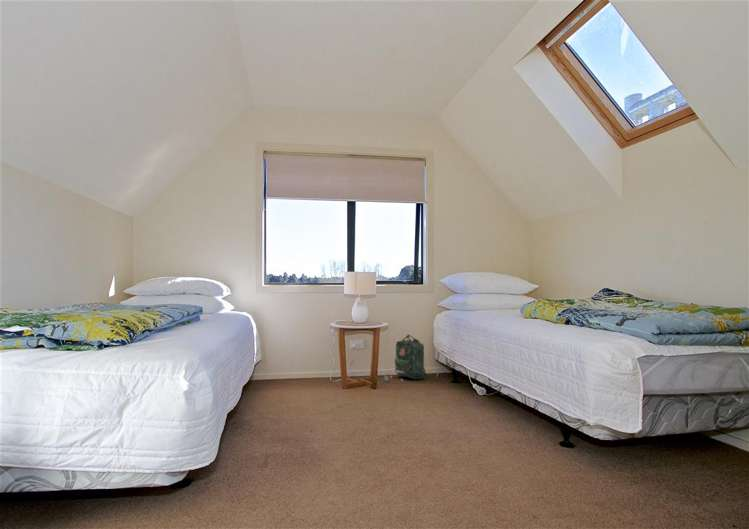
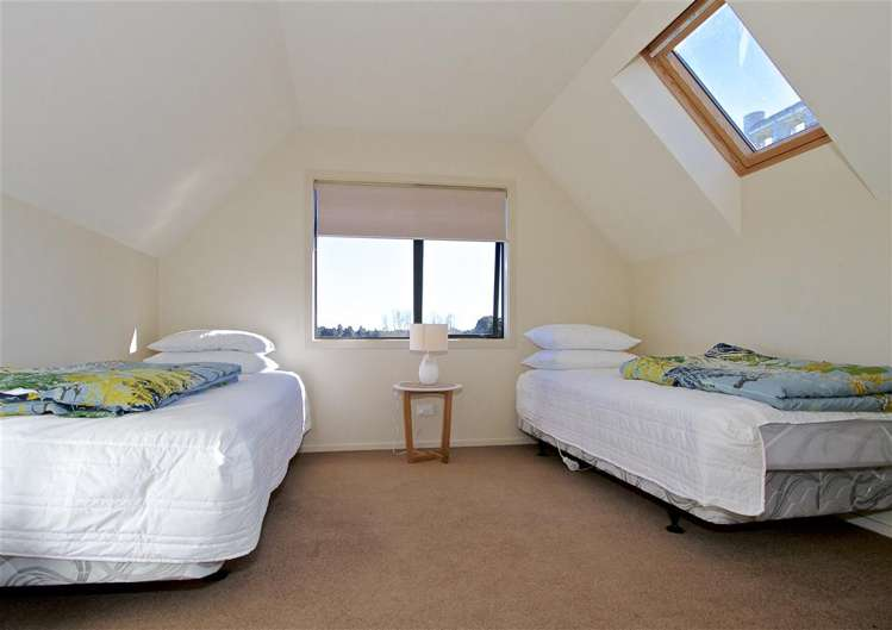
- backpack [383,333,439,383]
